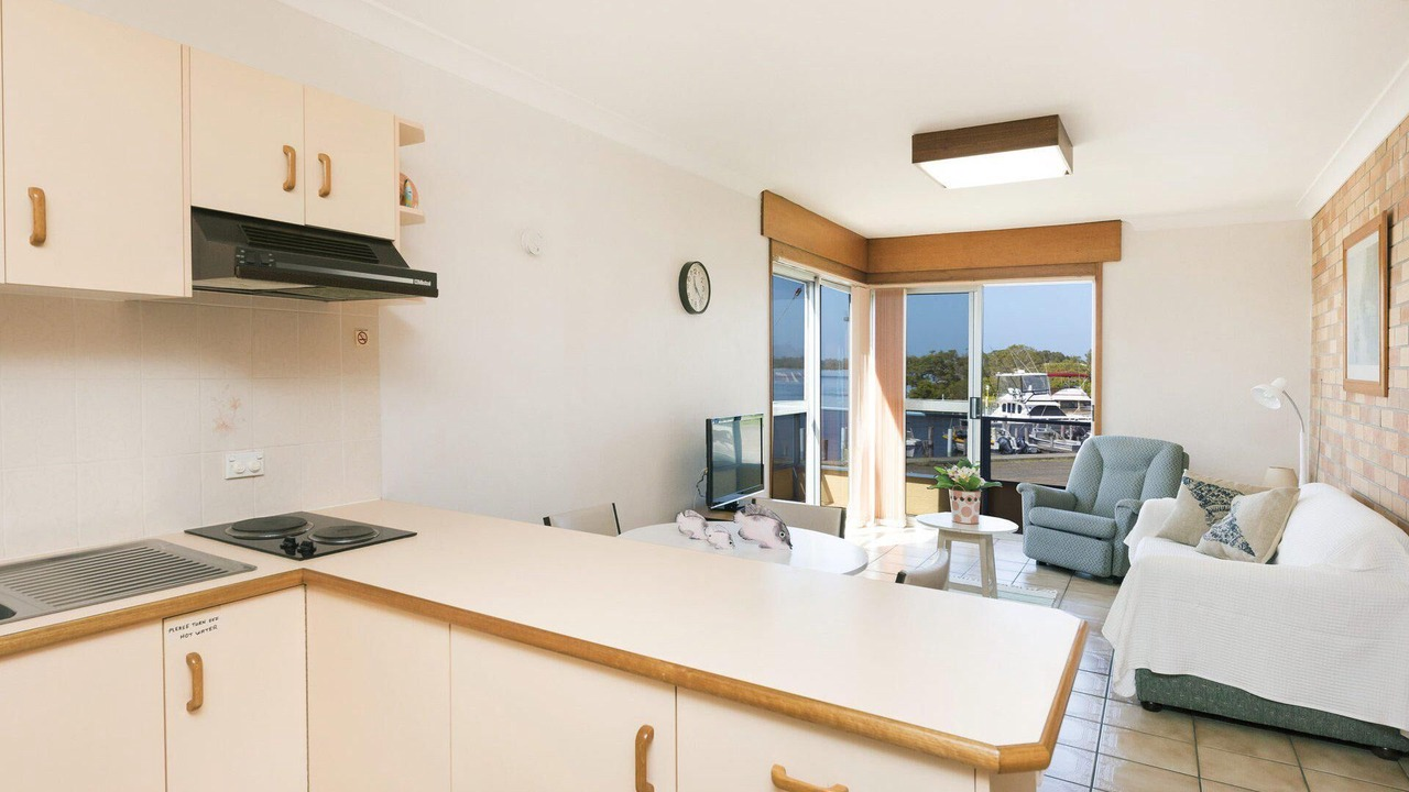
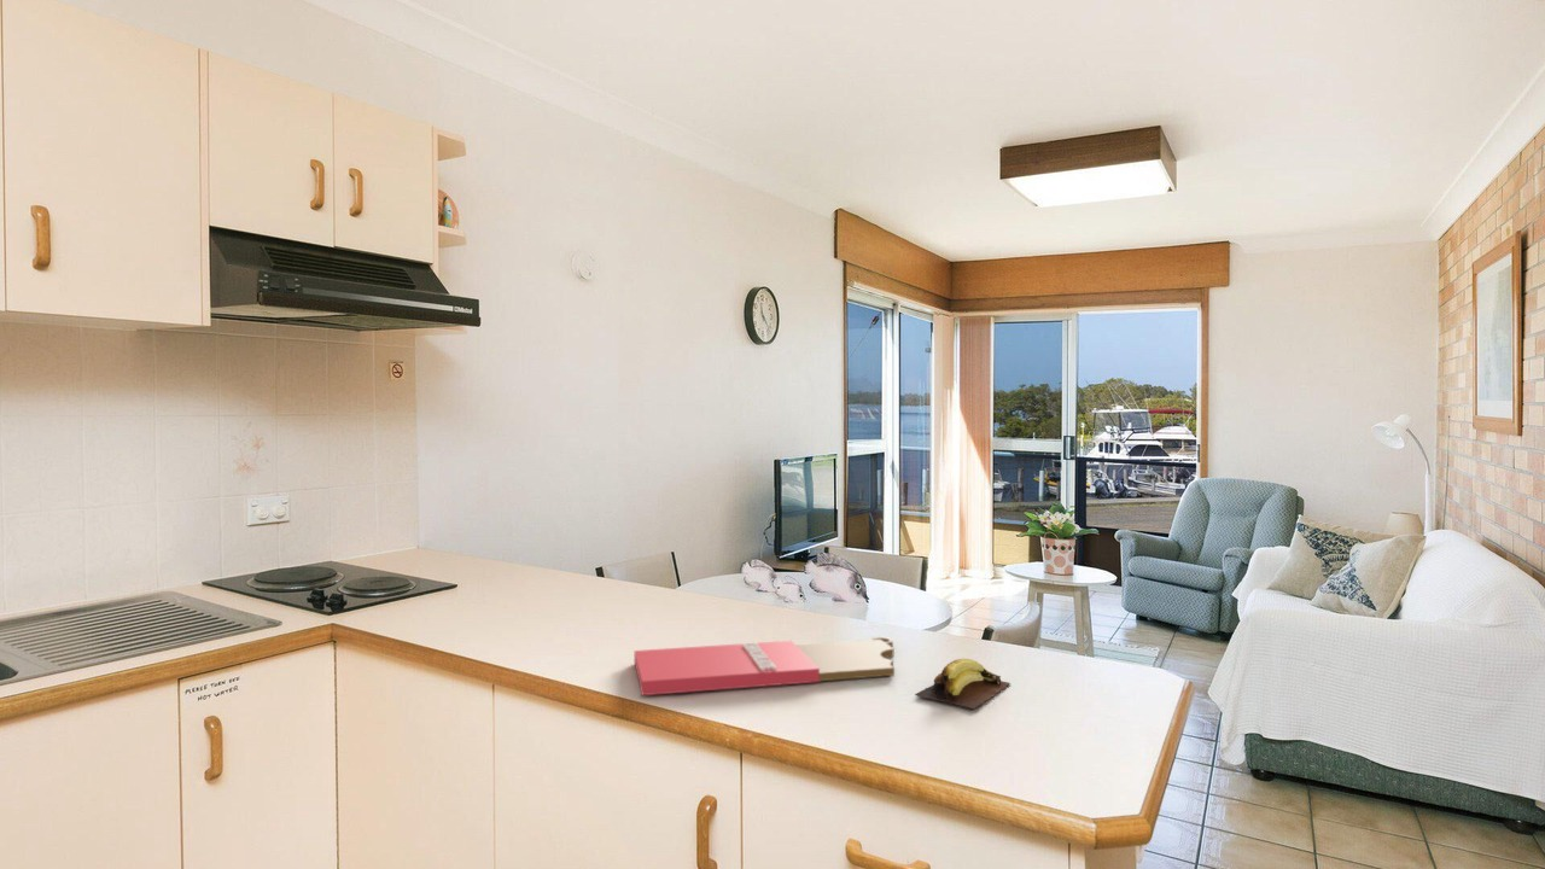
+ cutting board [634,636,896,696]
+ banana [914,658,1011,710]
